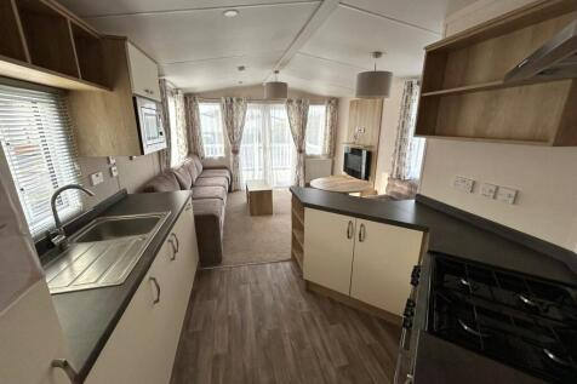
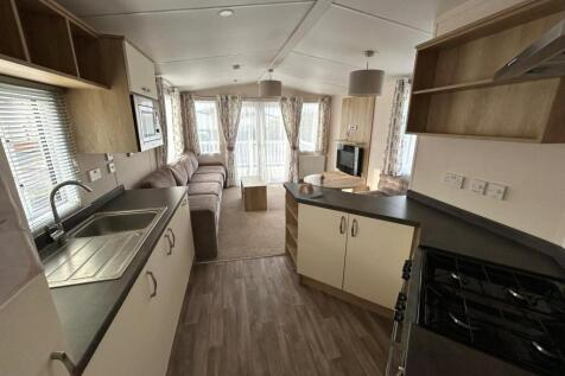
+ architectural model [297,172,326,200]
